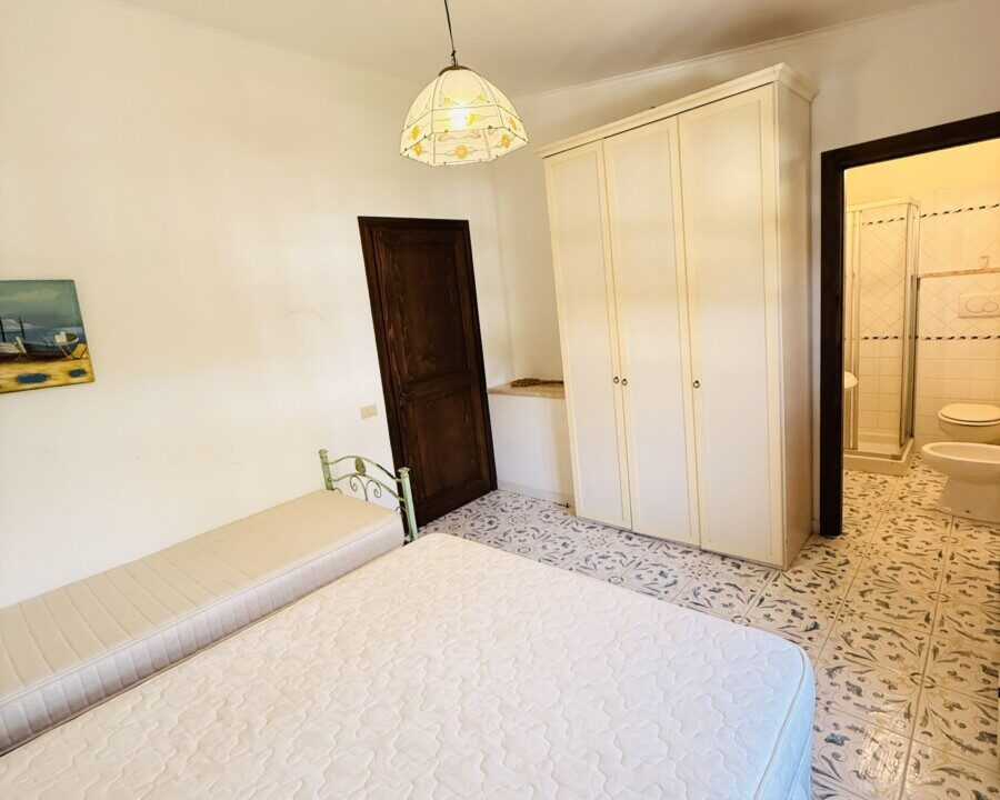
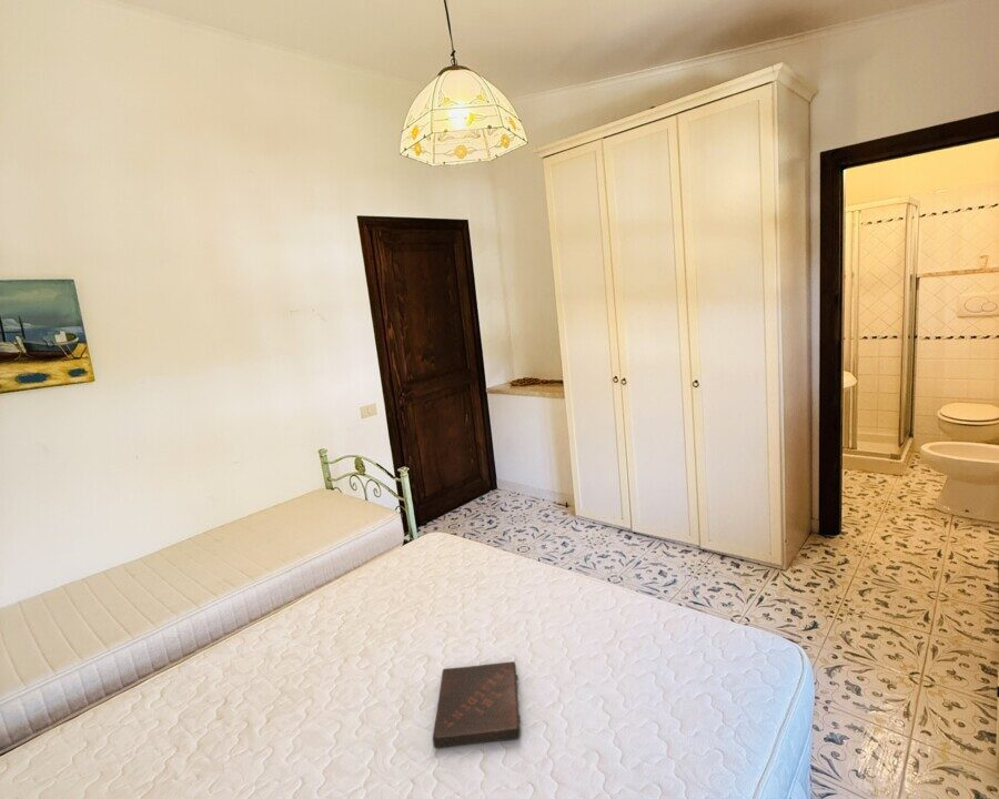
+ book [432,660,522,749]
